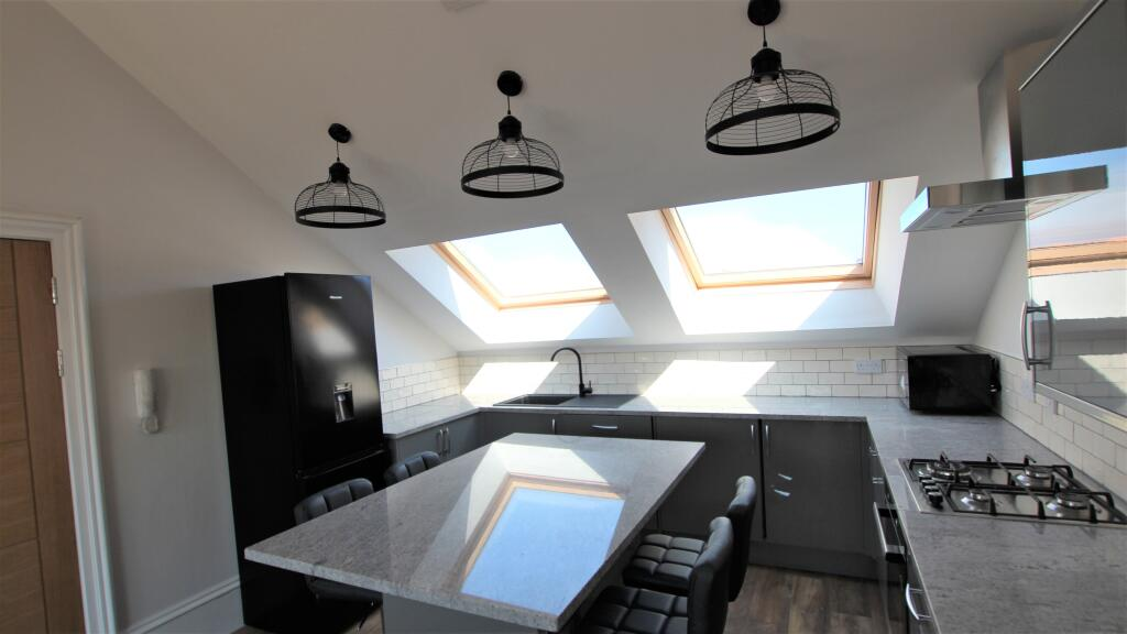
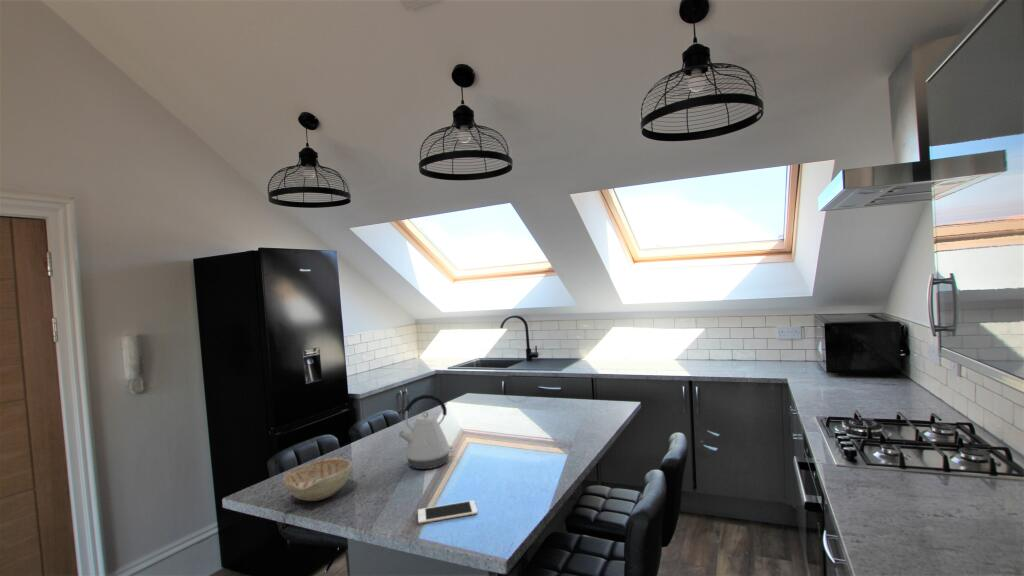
+ cell phone [417,499,478,525]
+ decorative bowl [282,456,353,502]
+ kettle [397,394,454,470]
